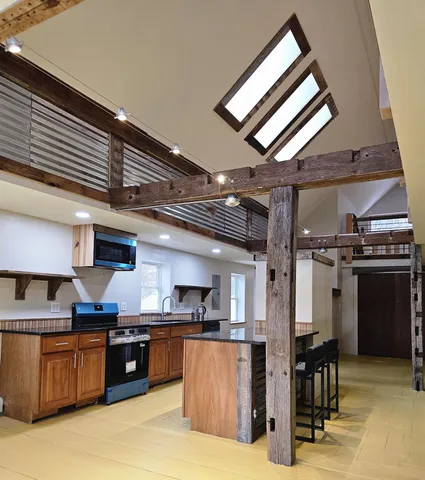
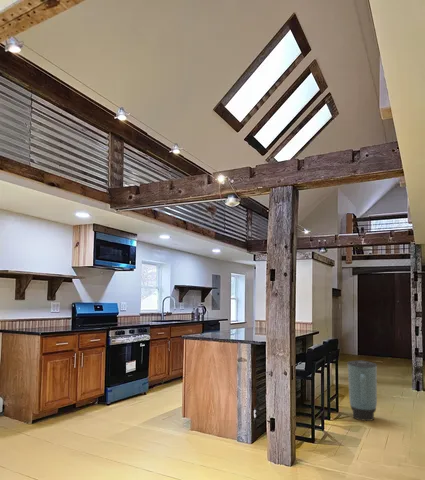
+ trash can [346,359,378,422]
